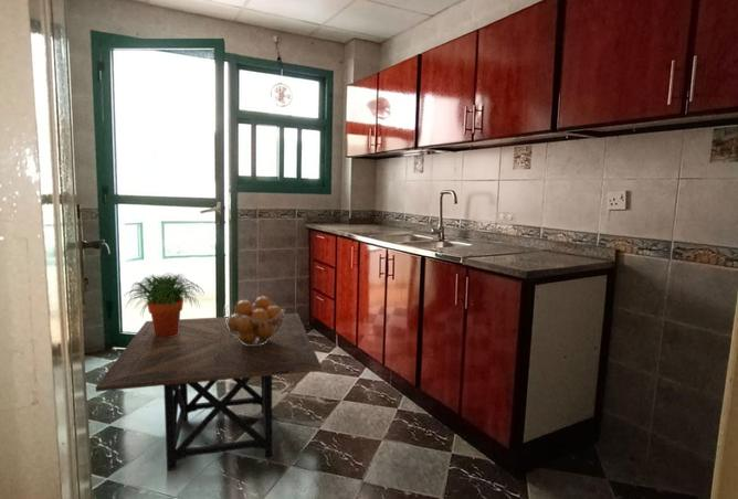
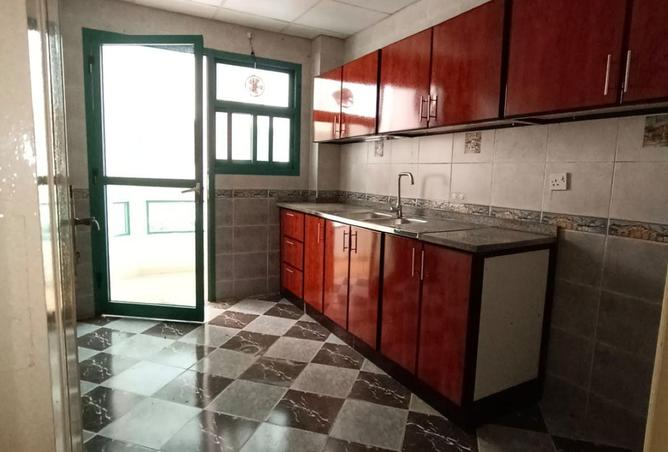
- potted plant [125,272,205,338]
- fruit basket [222,295,286,346]
- side table [95,312,323,471]
